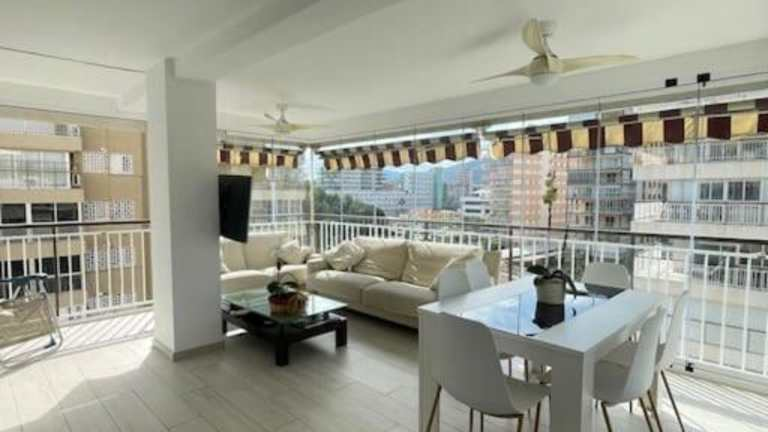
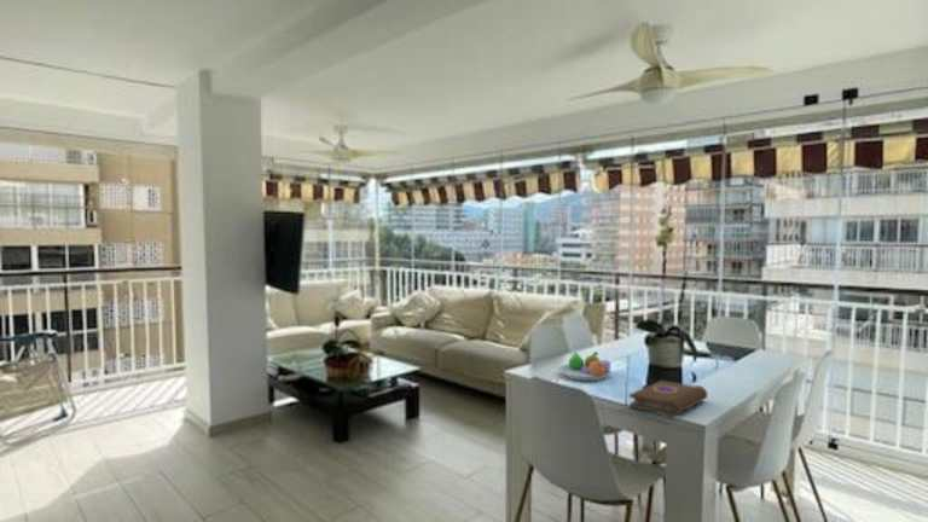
+ fruit bowl [557,350,613,382]
+ book [628,379,709,418]
